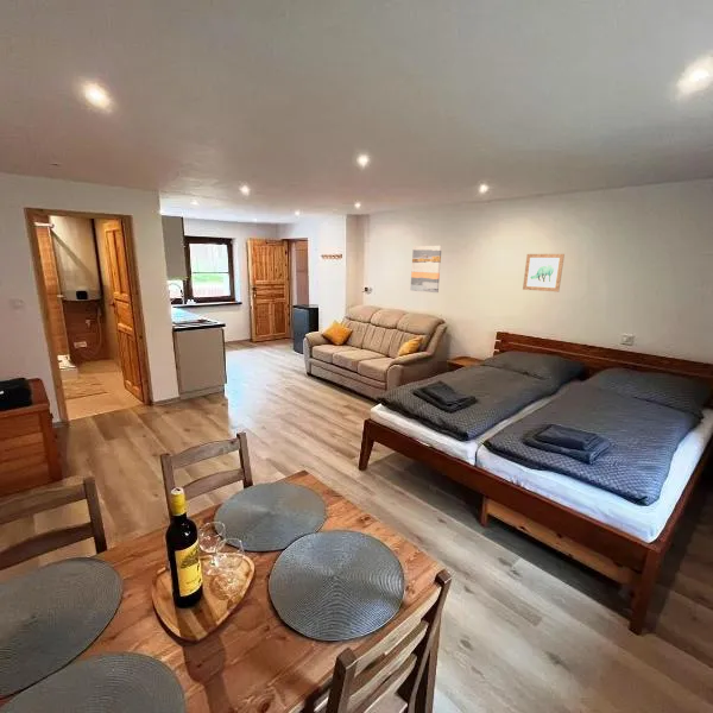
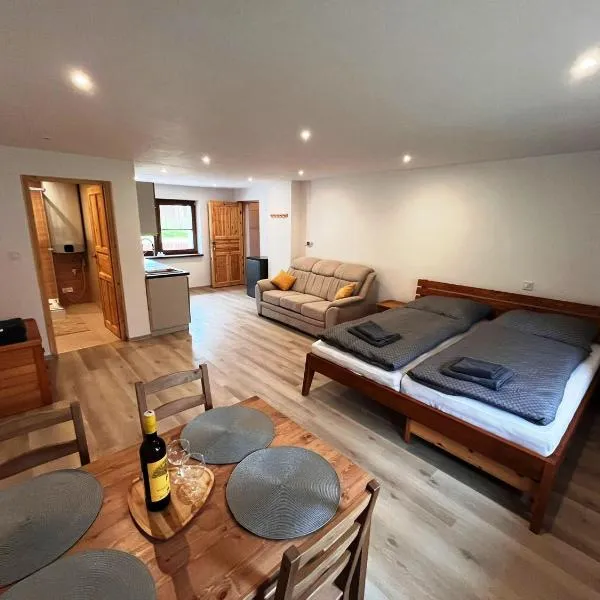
- wall art [522,253,566,292]
- wall art [409,245,443,294]
